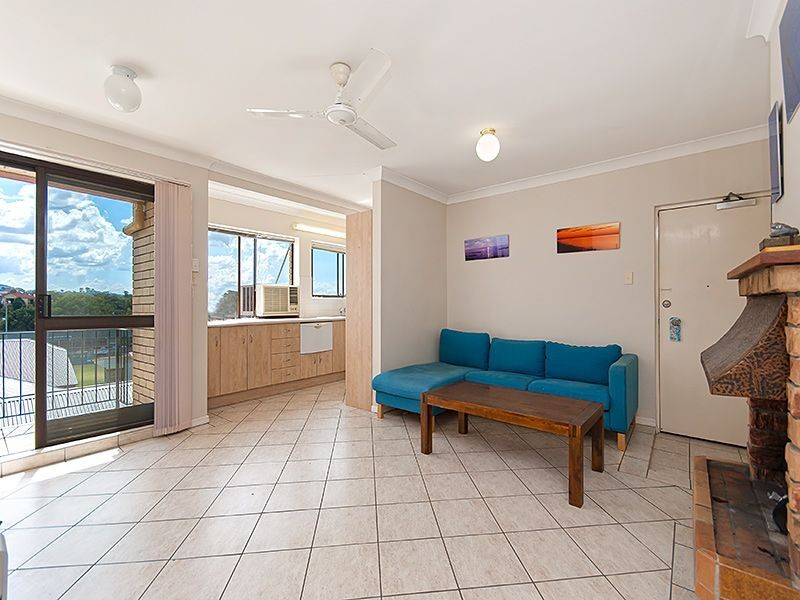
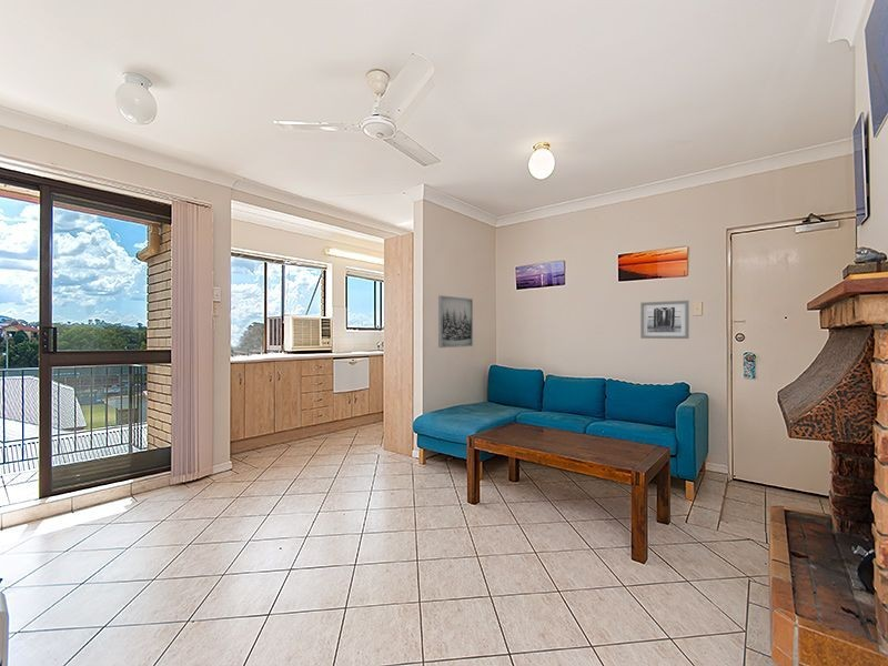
+ wall art [639,300,690,340]
+ wall art [437,294,474,349]
